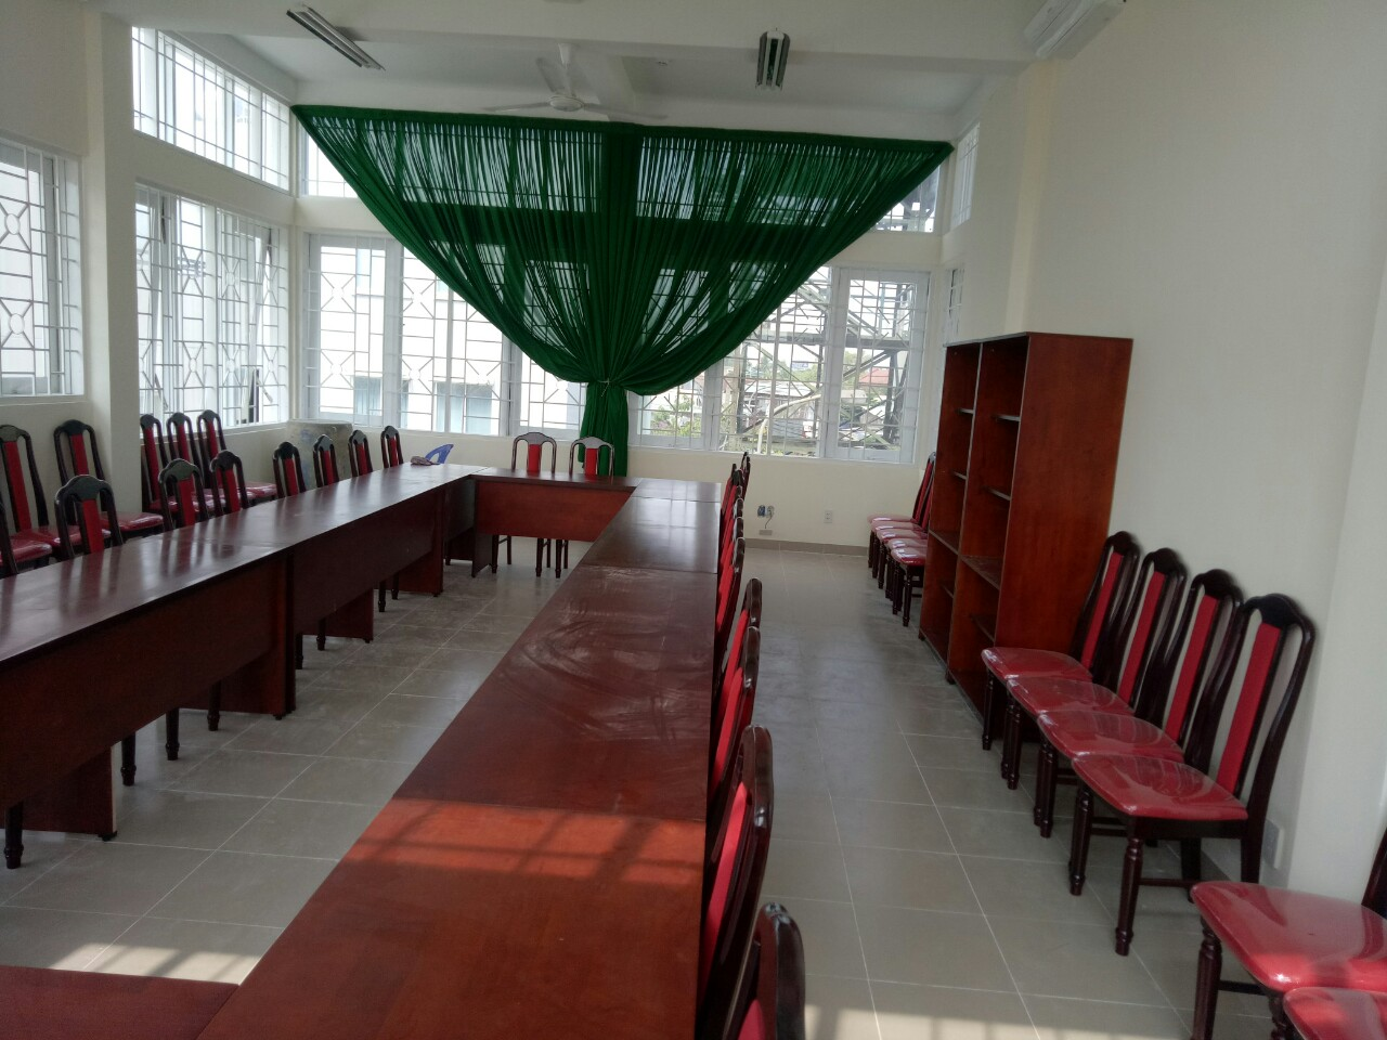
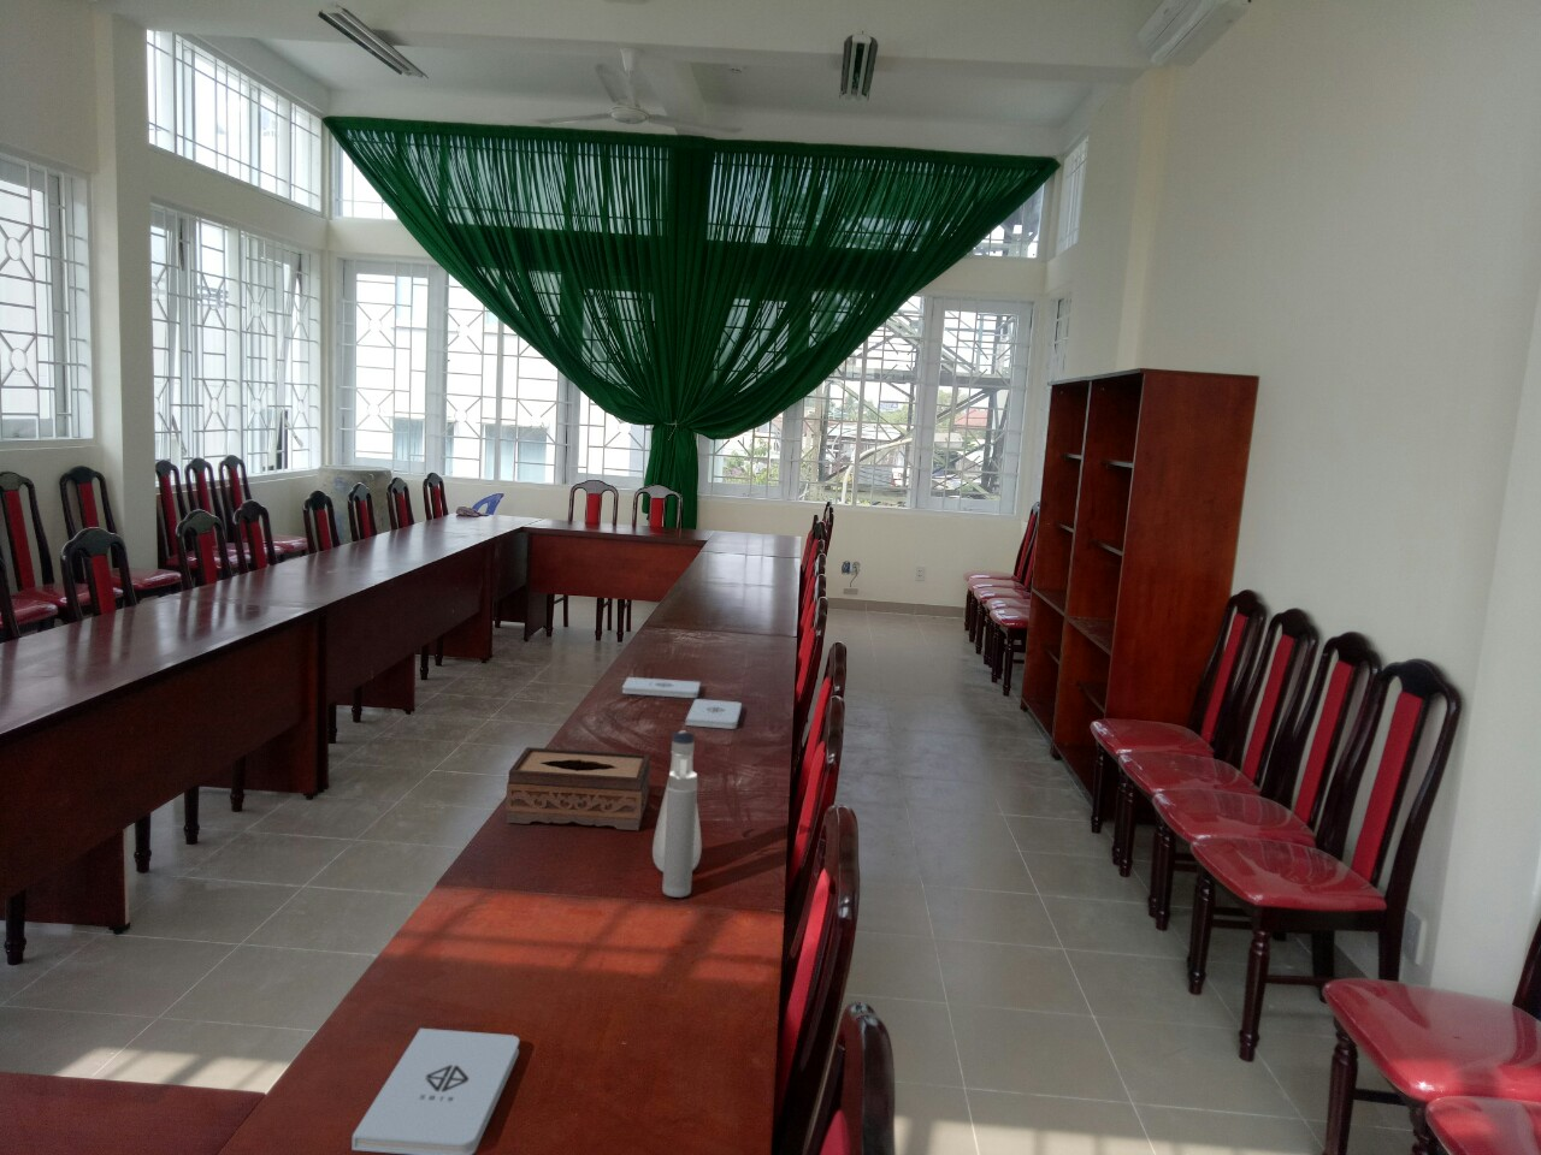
+ notepad [352,1028,521,1155]
+ tissue box [505,746,652,831]
+ notepad [686,698,743,730]
+ water bottle [652,729,703,899]
+ notepad [621,676,701,699]
